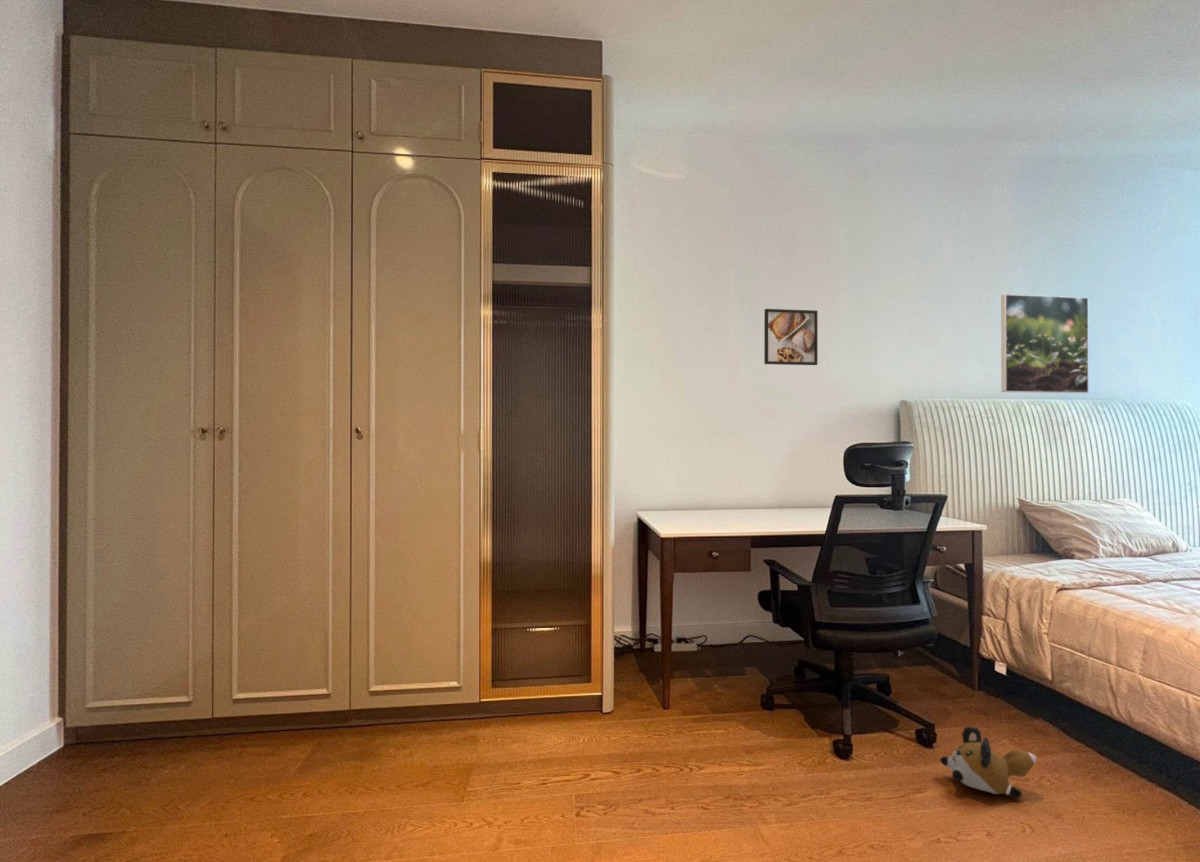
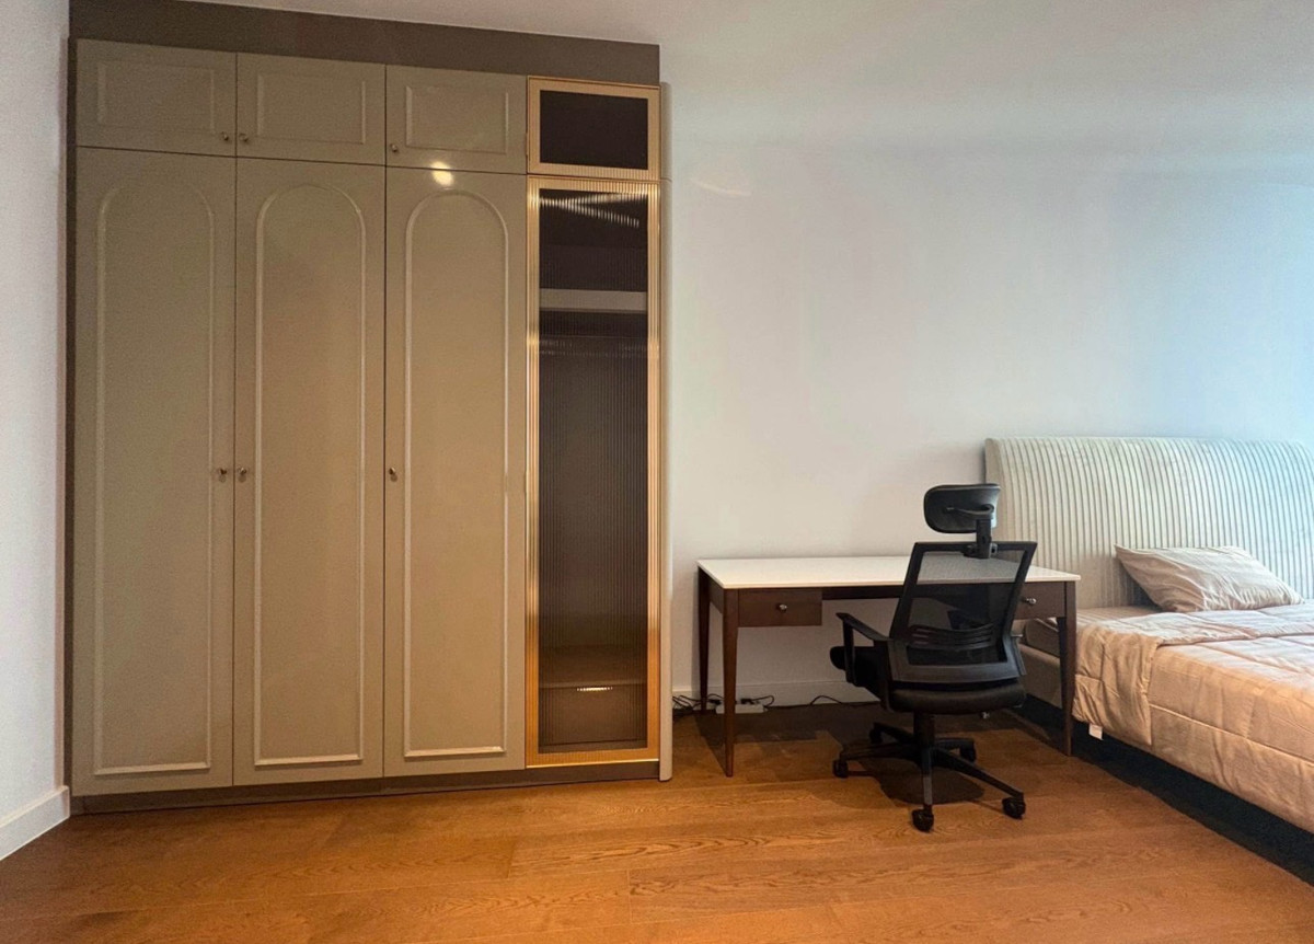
- plush toy [939,726,1038,799]
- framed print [763,308,819,366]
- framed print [1000,293,1090,394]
